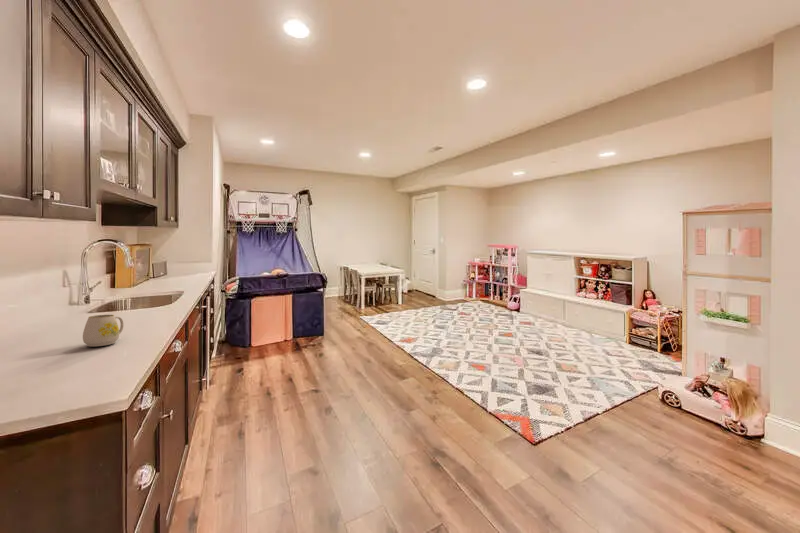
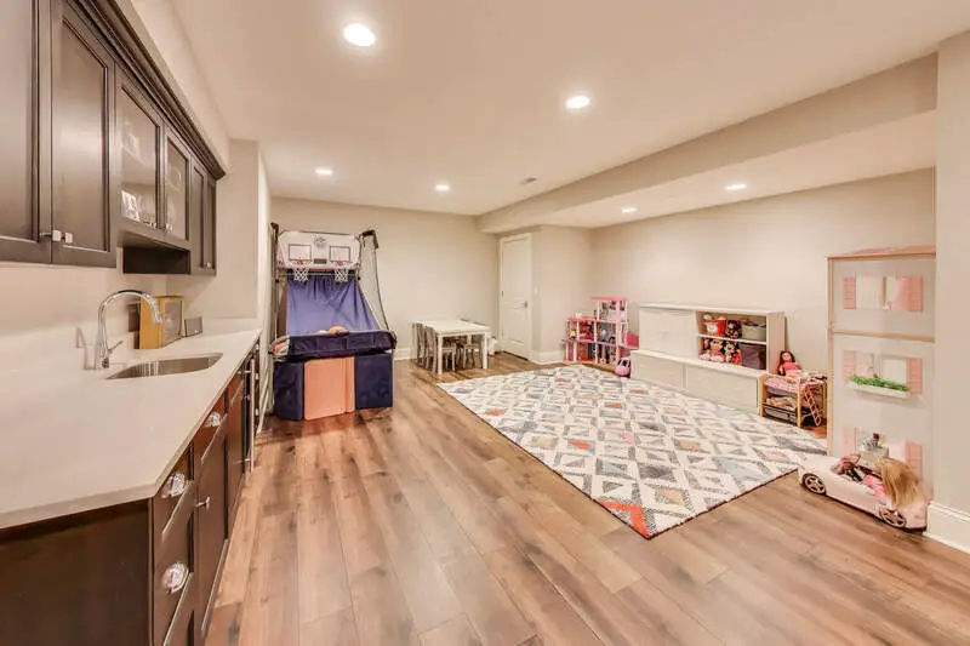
- mug [82,314,125,347]
